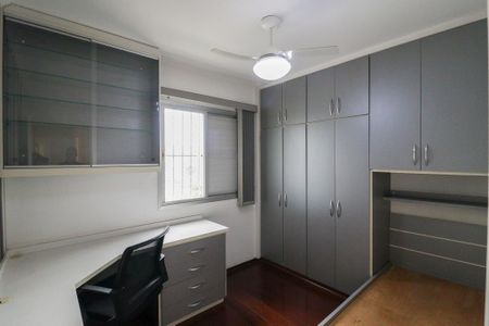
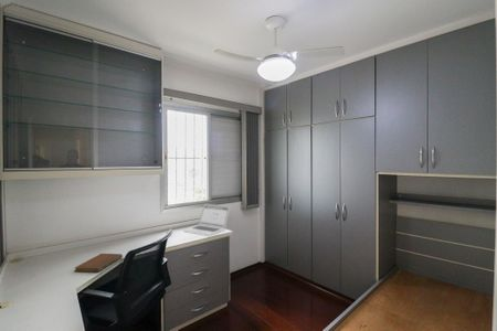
+ notebook [73,253,124,274]
+ laptop [182,203,231,237]
